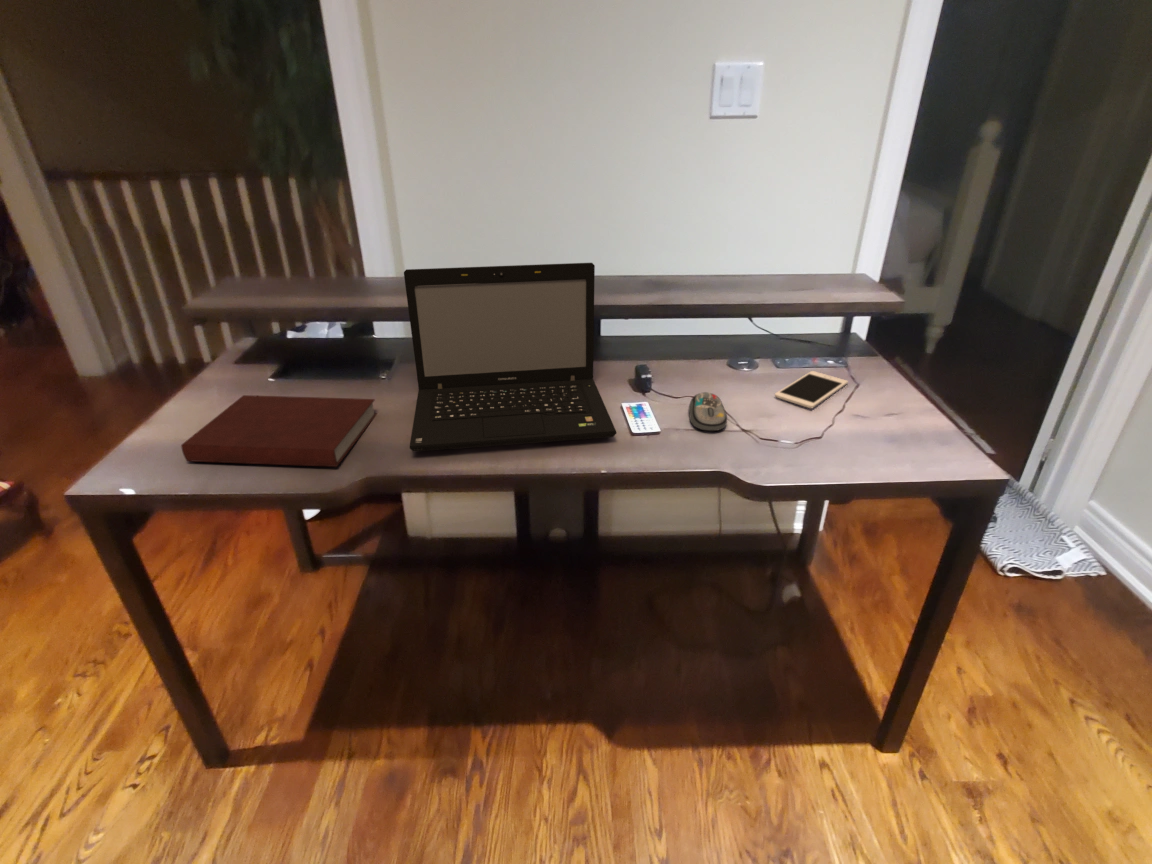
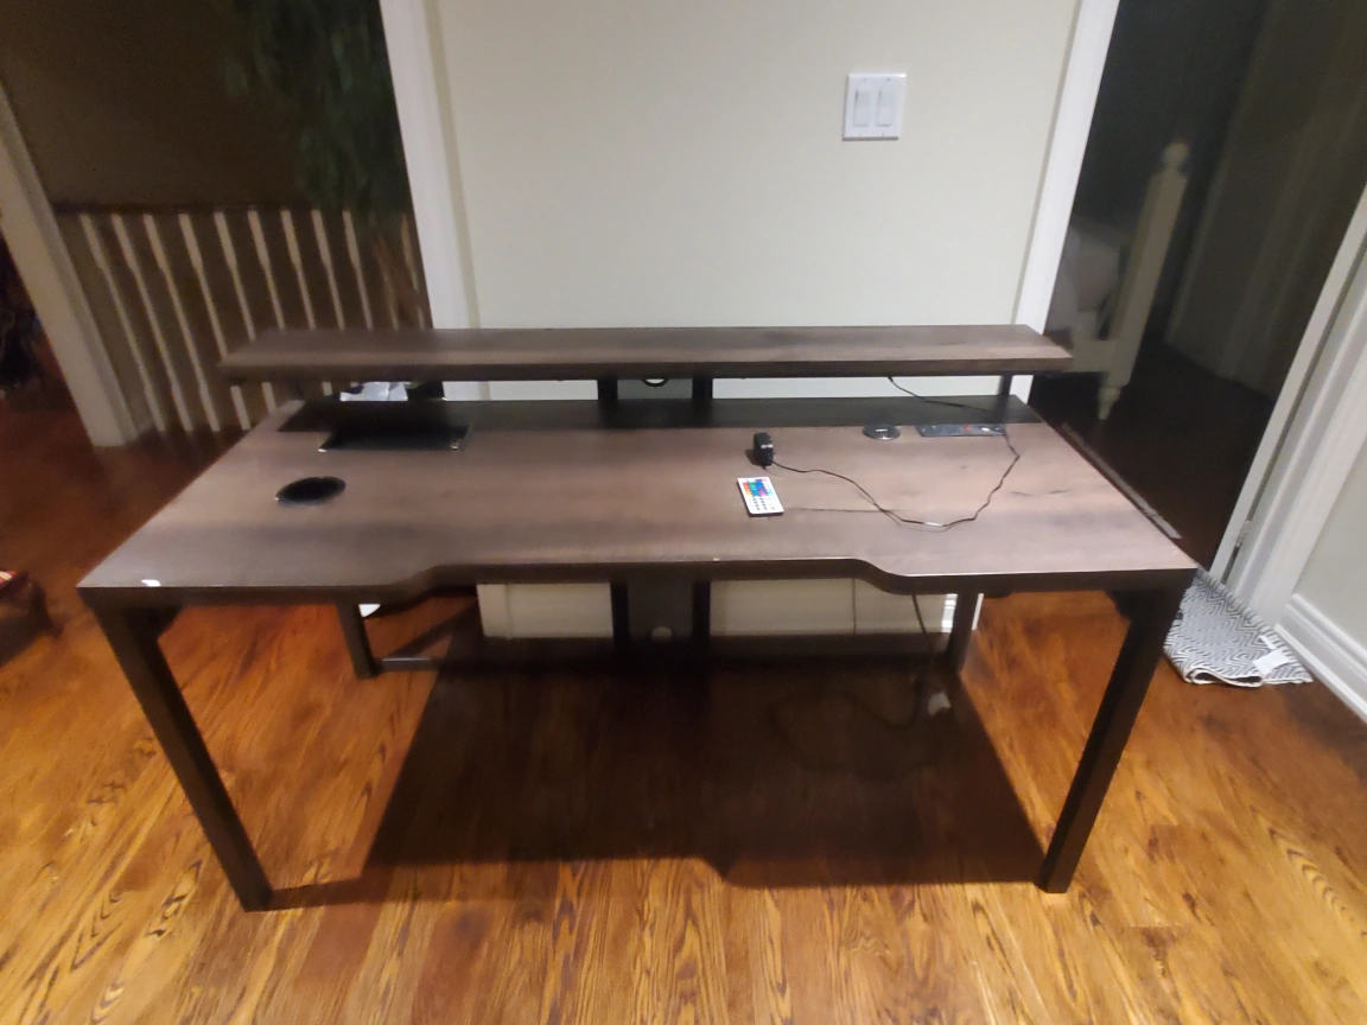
- laptop [403,262,617,453]
- computer mouse [688,391,728,432]
- cell phone [774,370,849,409]
- notebook [180,394,378,468]
